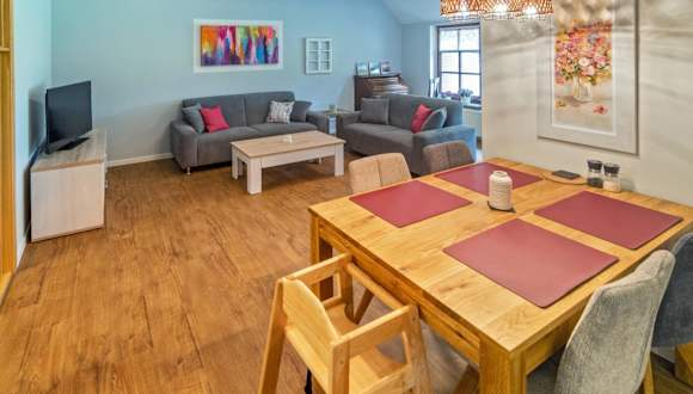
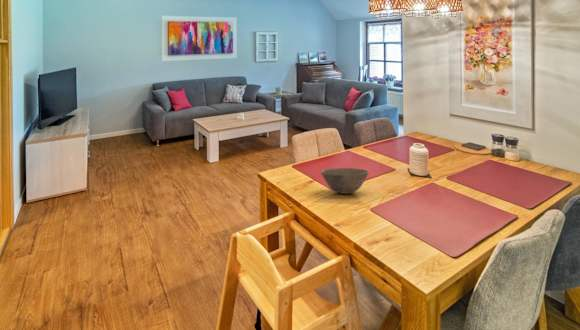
+ bowl [320,167,370,195]
